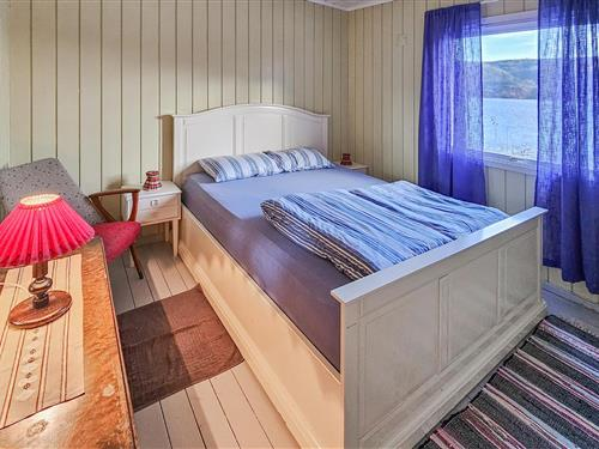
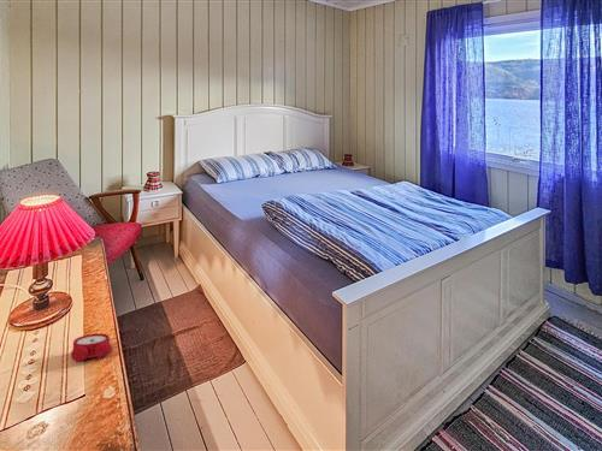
+ alarm clock [70,332,113,363]
